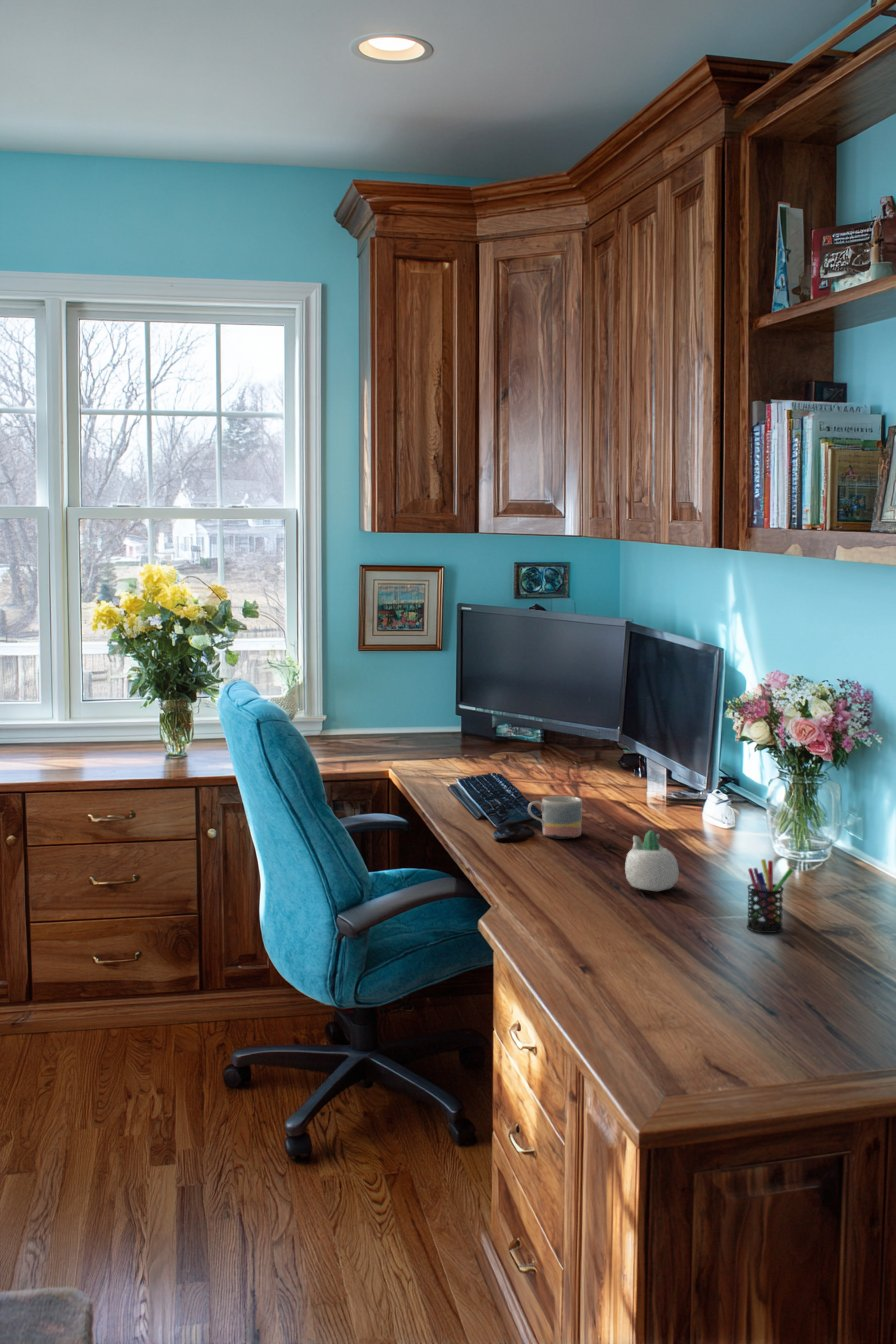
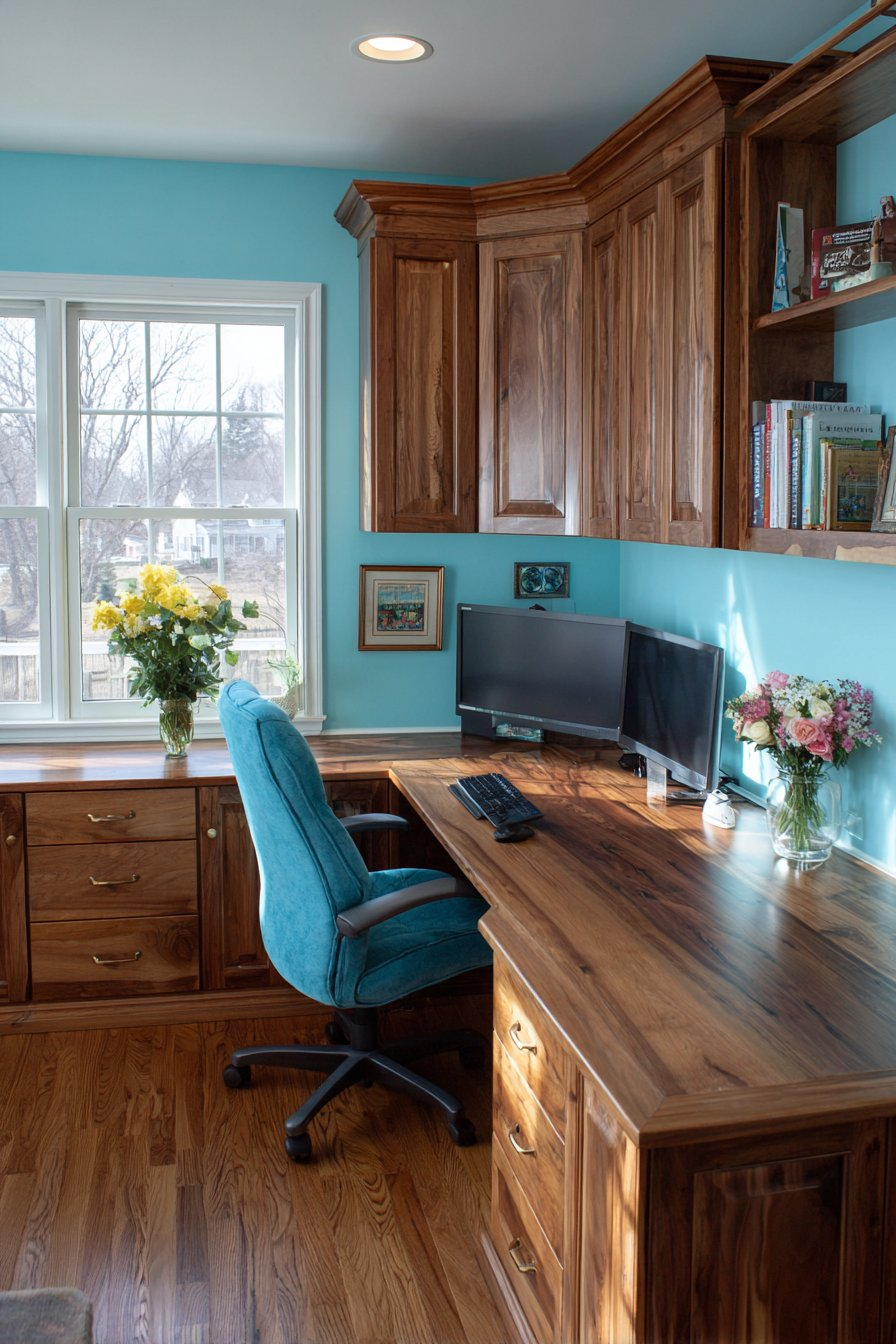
- pen holder [746,858,794,934]
- succulent planter [624,829,680,892]
- mug [527,795,583,840]
